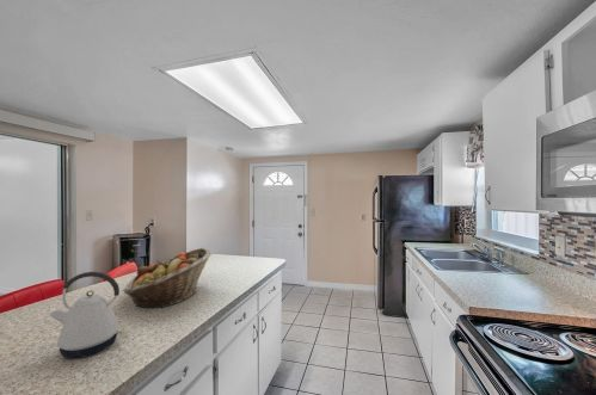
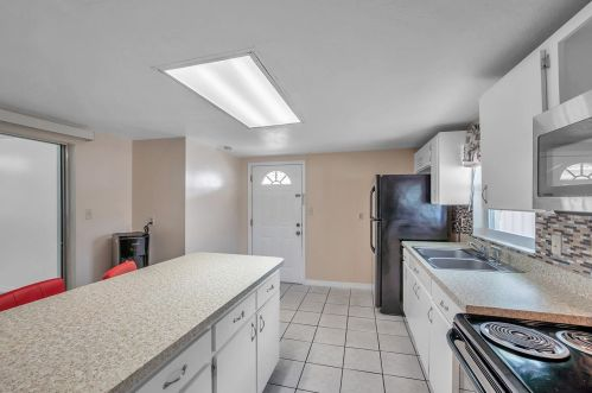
- fruit basket [122,247,213,309]
- kettle [48,271,124,359]
